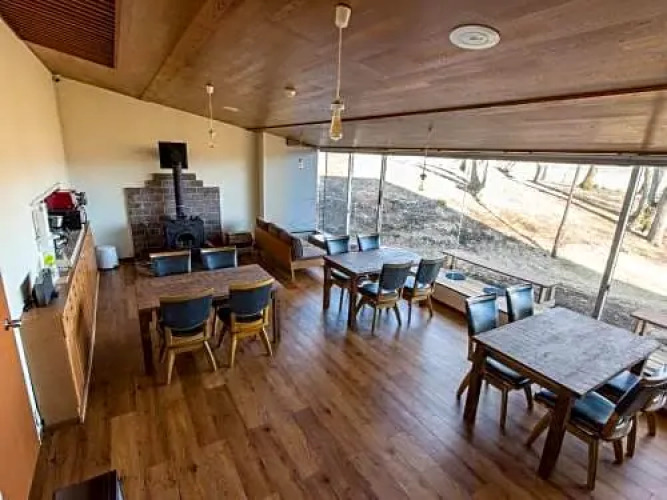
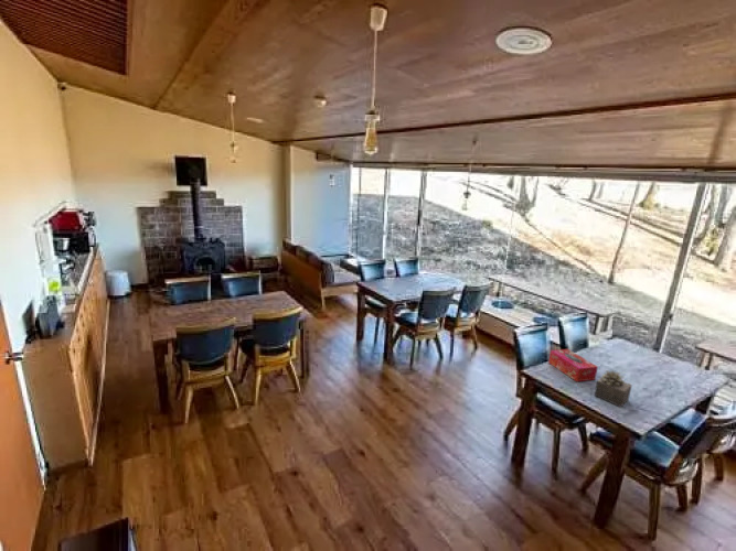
+ tissue box [547,348,599,382]
+ succulent plant [594,369,633,408]
